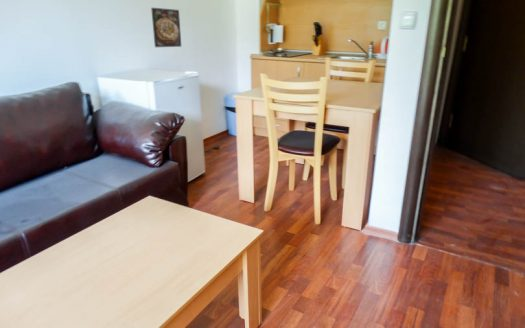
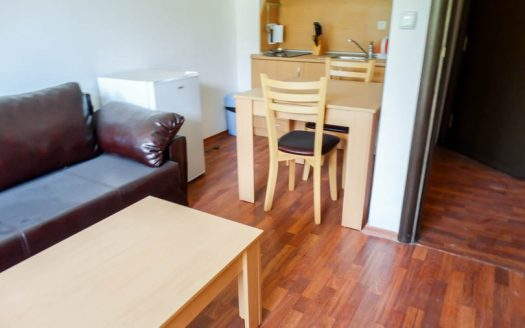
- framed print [150,7,182,48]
